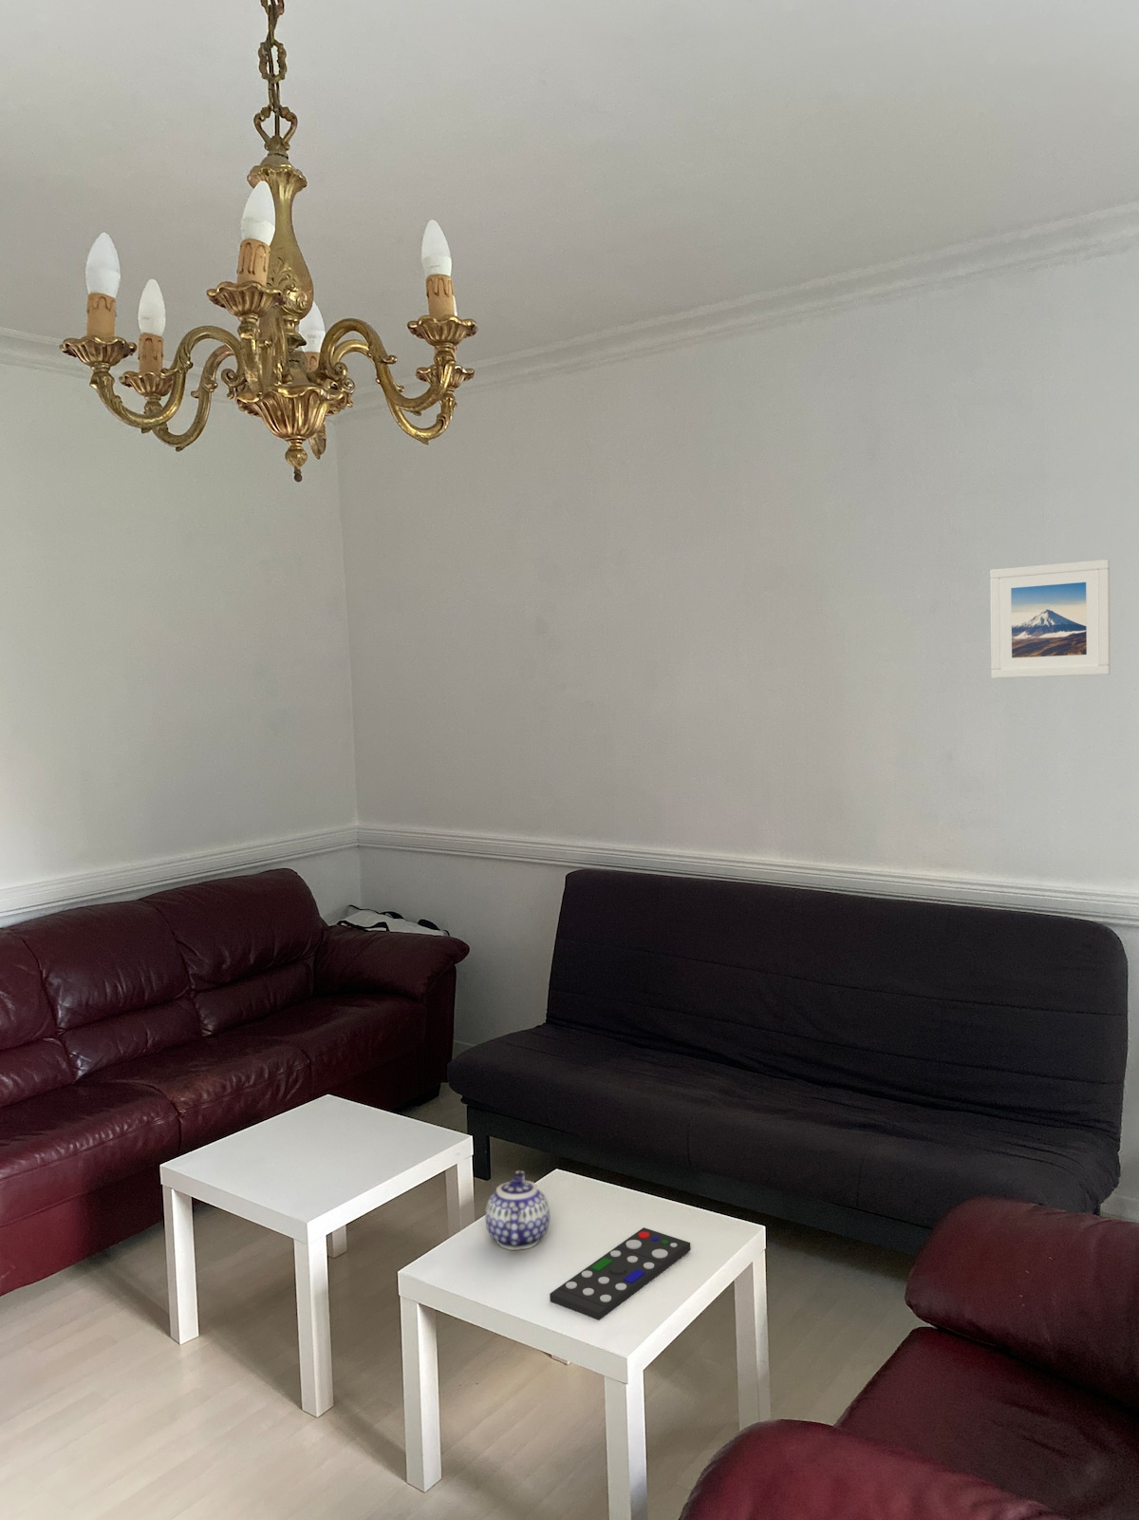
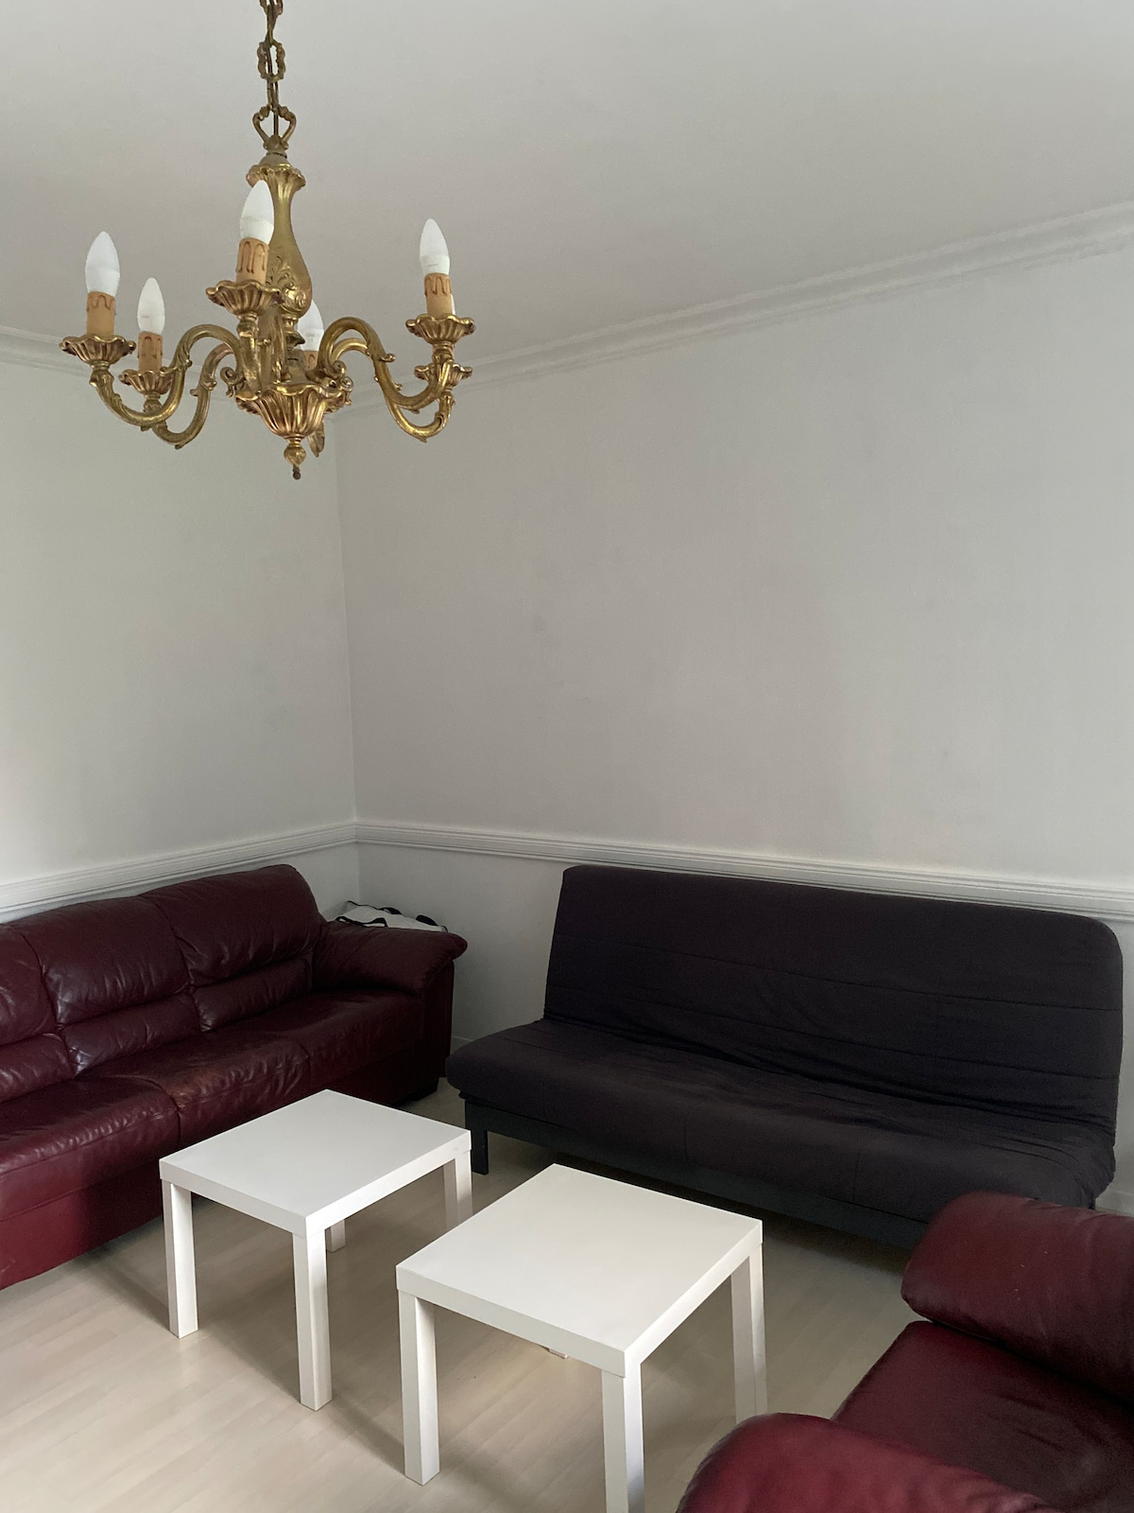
- teapot [485,1171,550,1251]
- remote control [549,1227,692,1321]
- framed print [989,559,1111,680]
